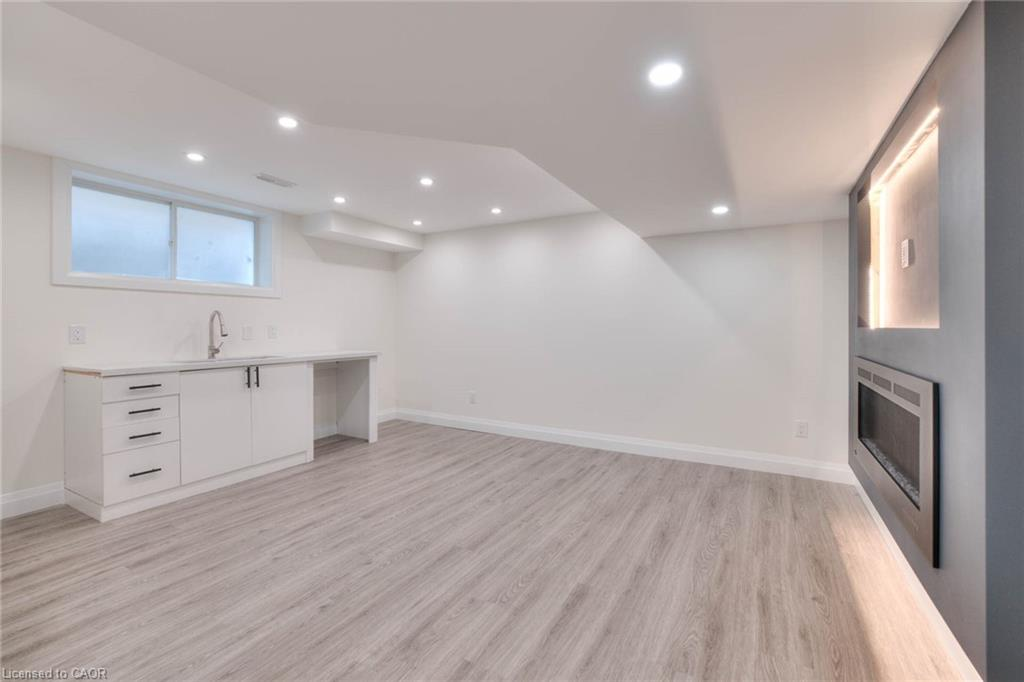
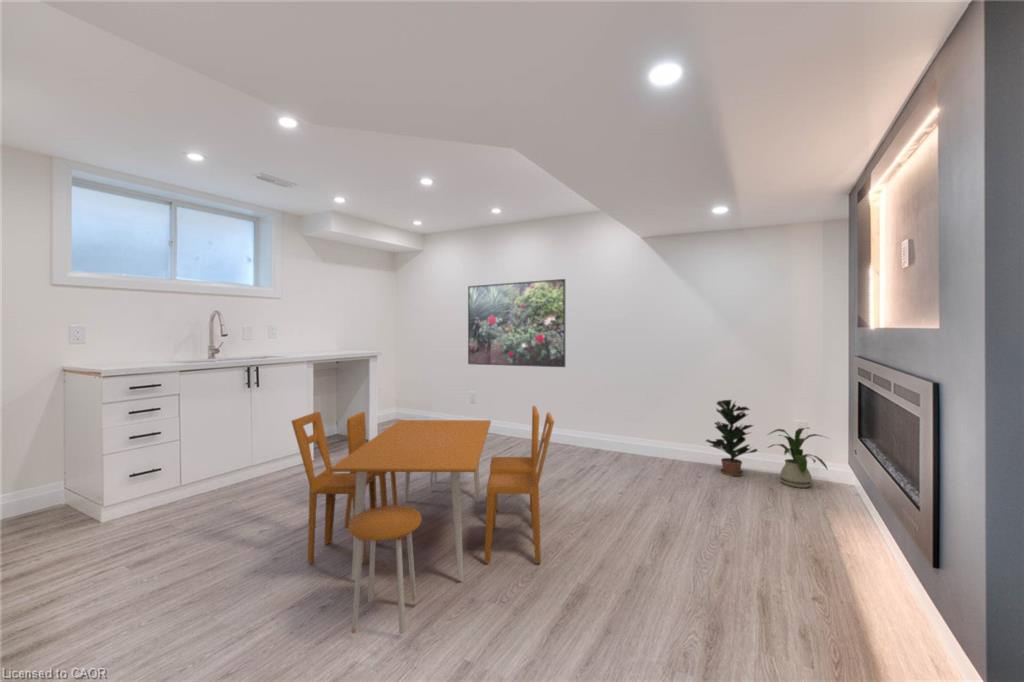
+ dining table [290,405,555,635]
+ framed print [467,278,566,368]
+ house plant [766,427,831,489]
+ potted plant [705,399,759,477]
